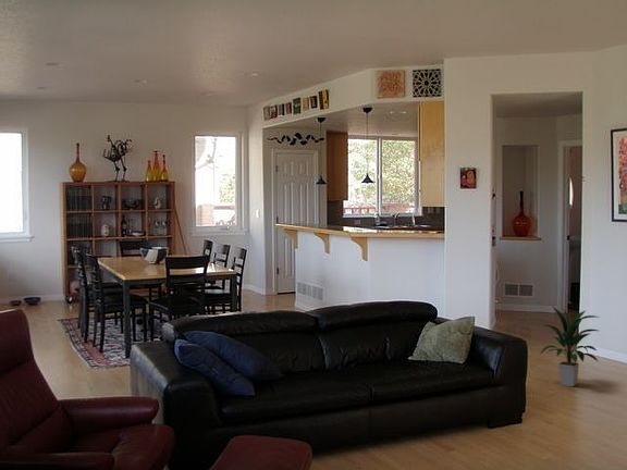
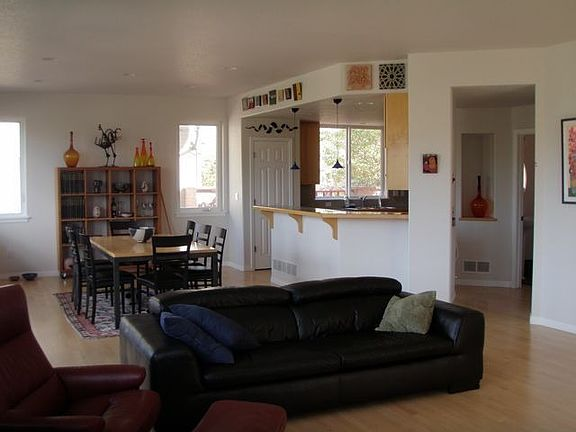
- indoor plant [538,305,602,387]
